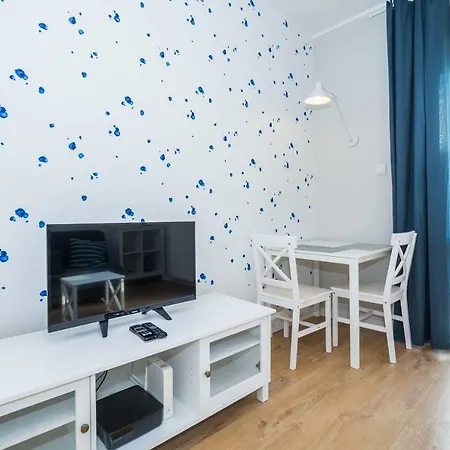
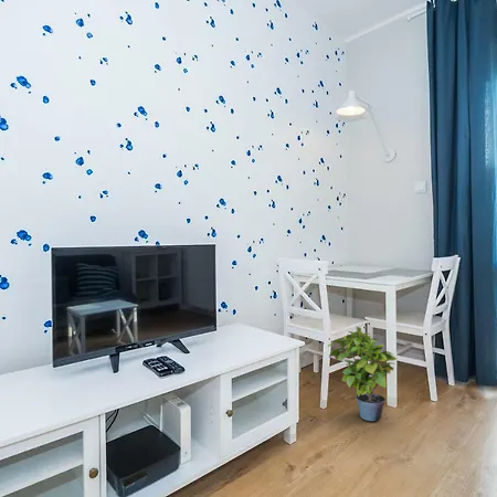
+ potted plant [327,326,398,422]
